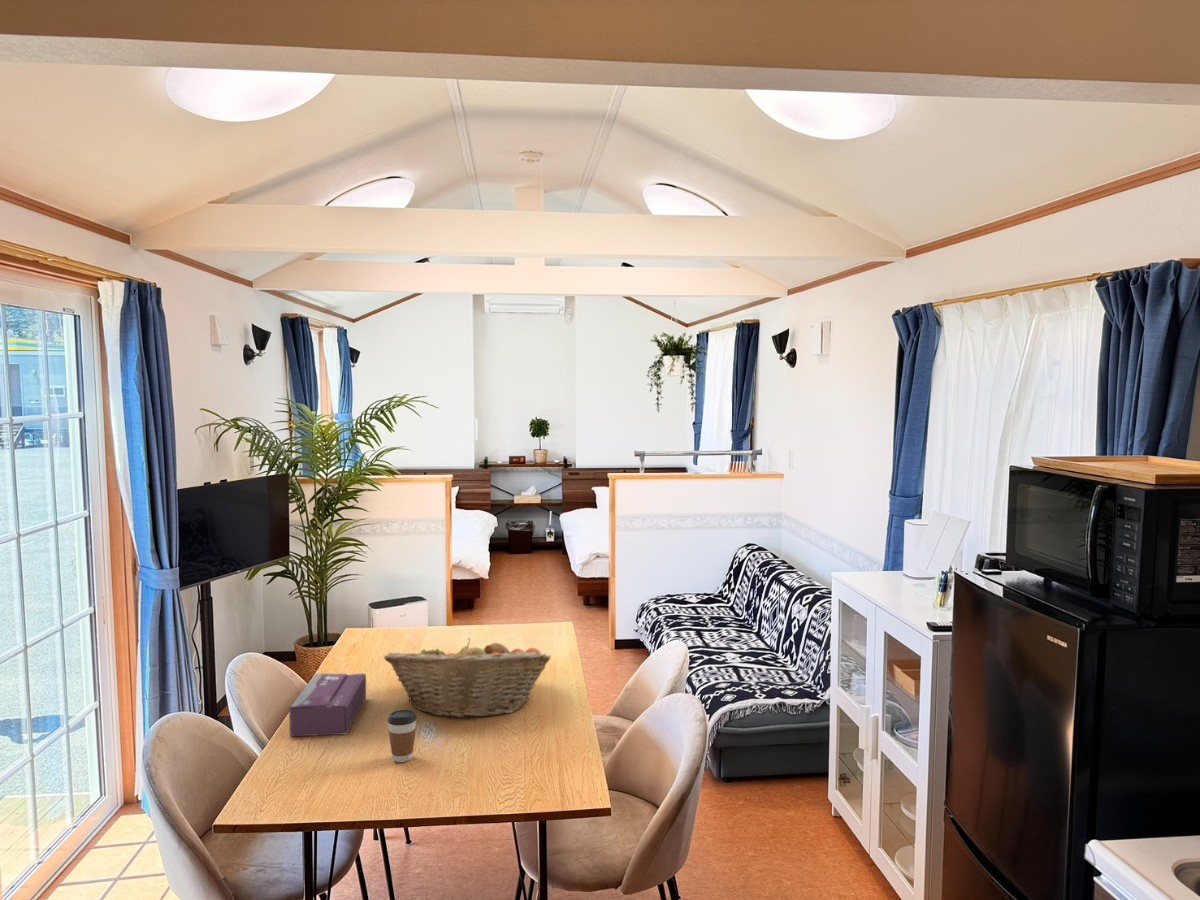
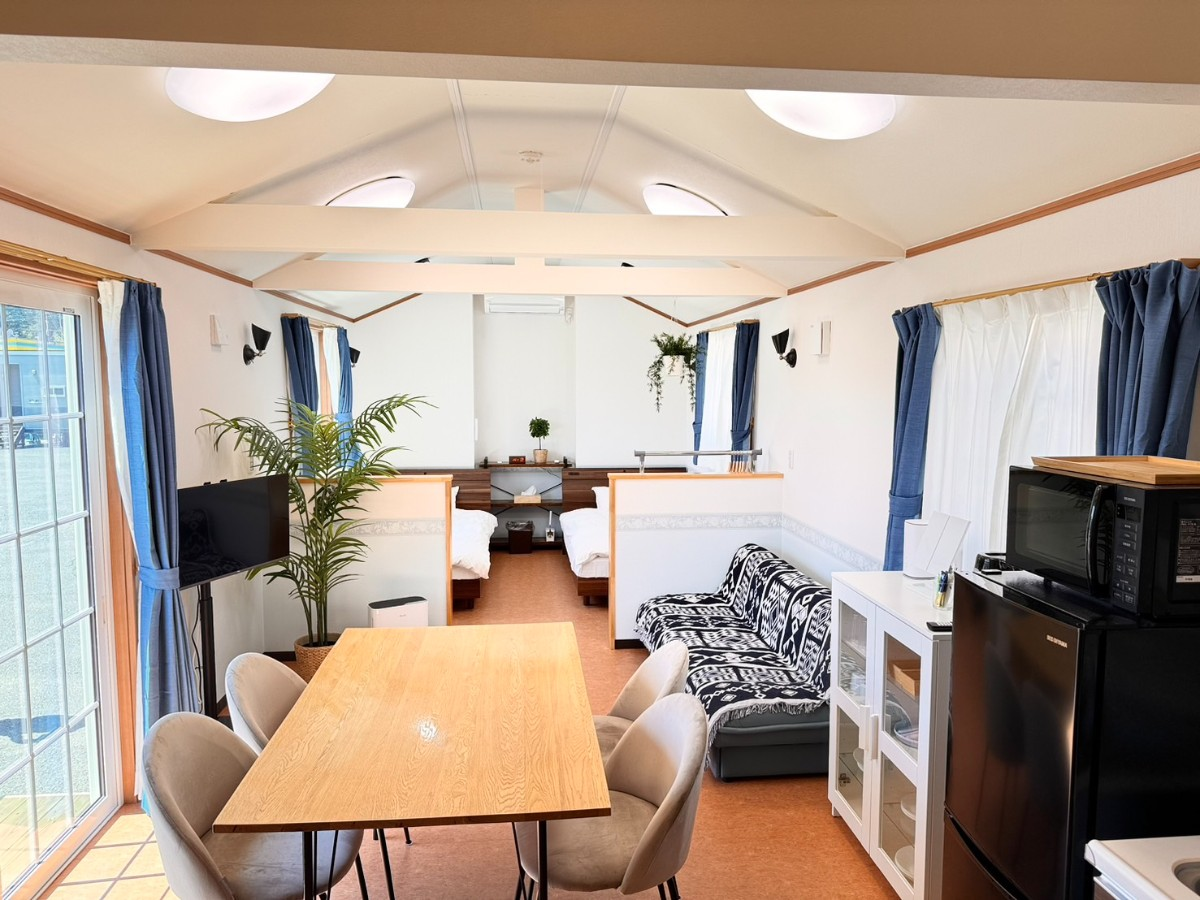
- tissue box [288,672,367,737]
- coffee cup [386,709,418,763]
- fruit basket [383,637,552,719]
